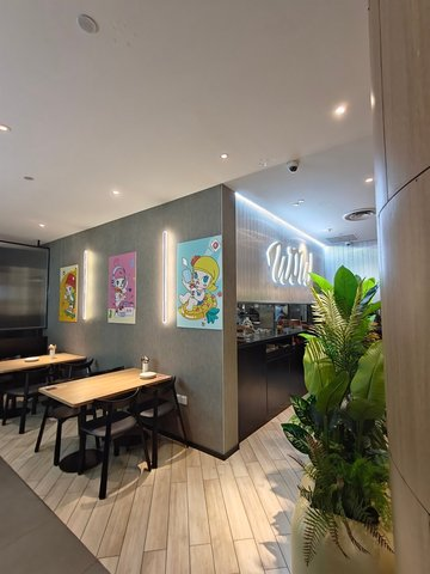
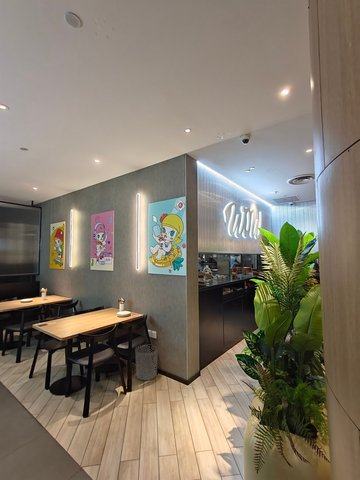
+ waste bin [135,344,159,381]
